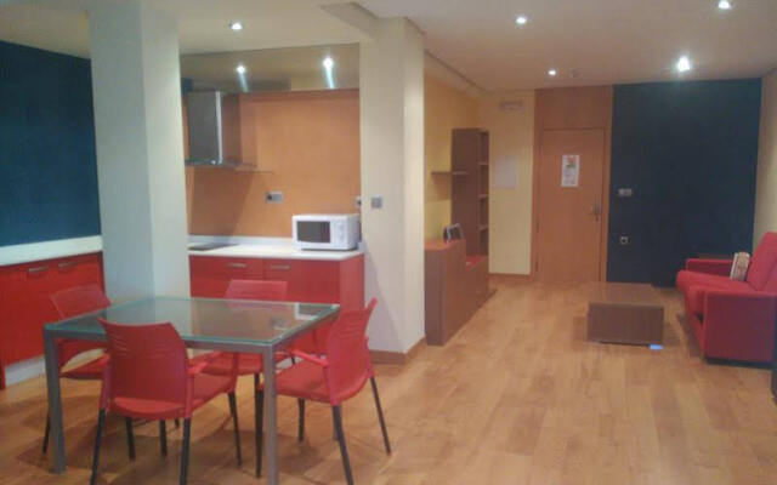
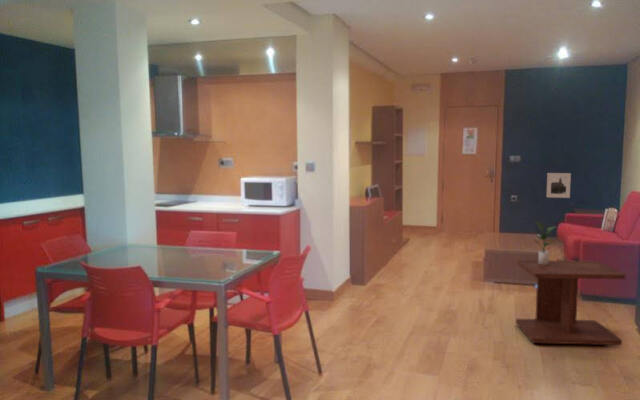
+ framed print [545,172,572,199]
+ potted plant [533,219,557,265]
+ side table [515,259,627,346]
